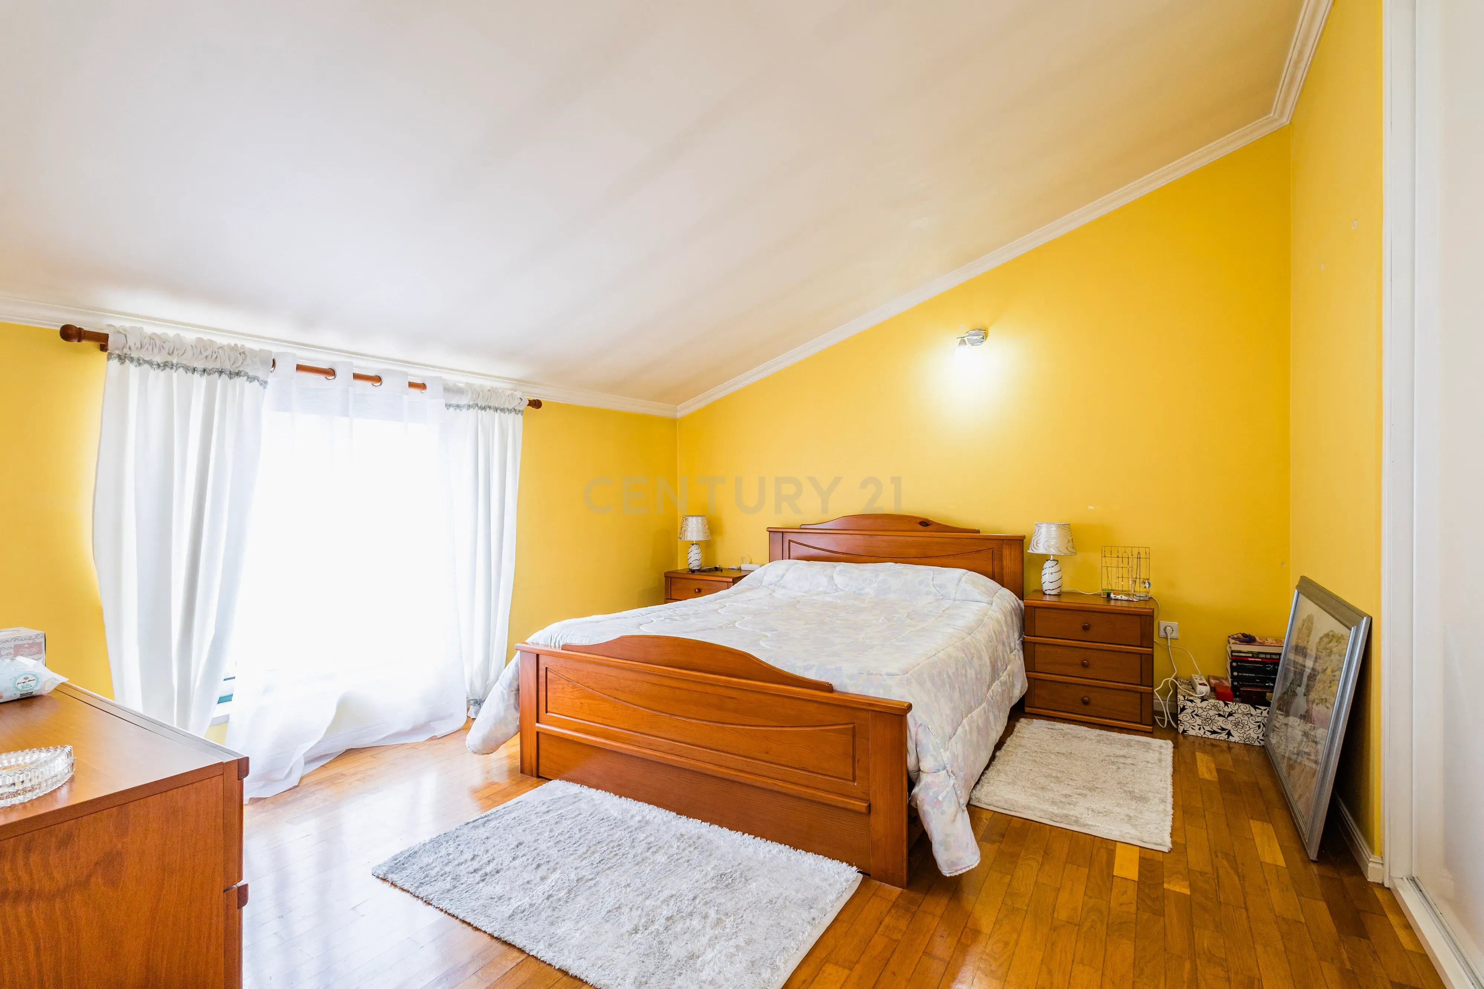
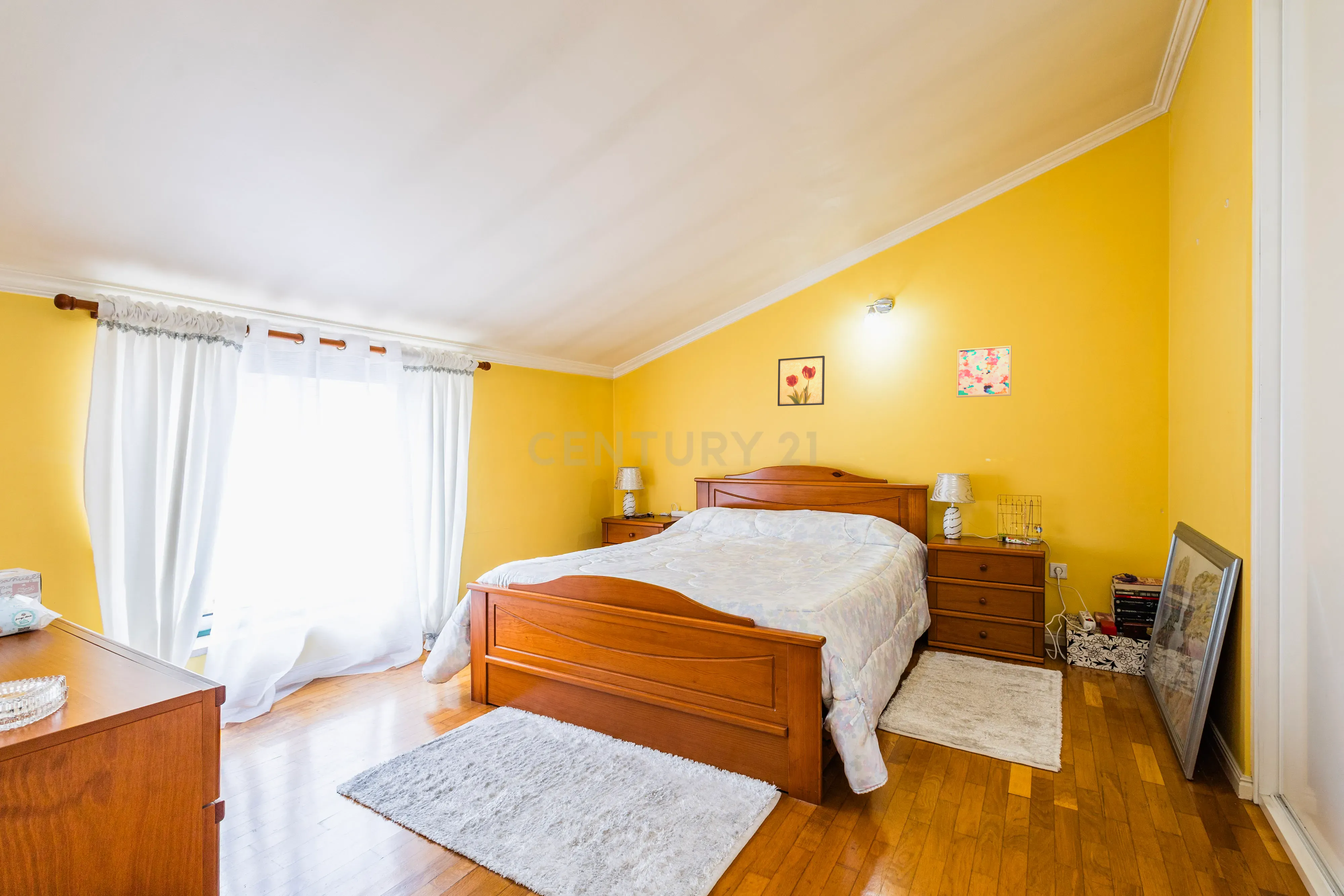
+ wall art [956,345,1012,398]
+ wall art [777,355,825,407]
